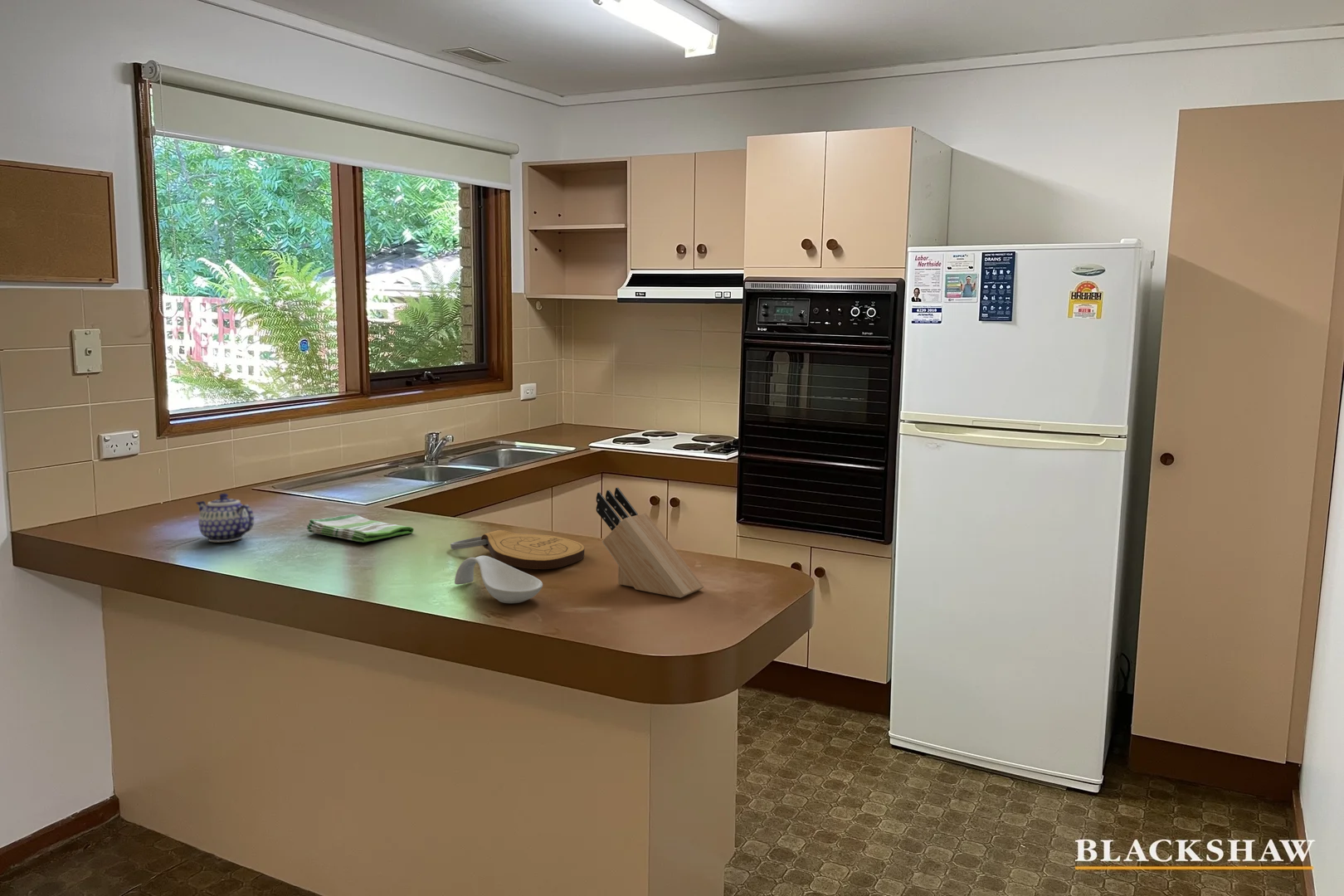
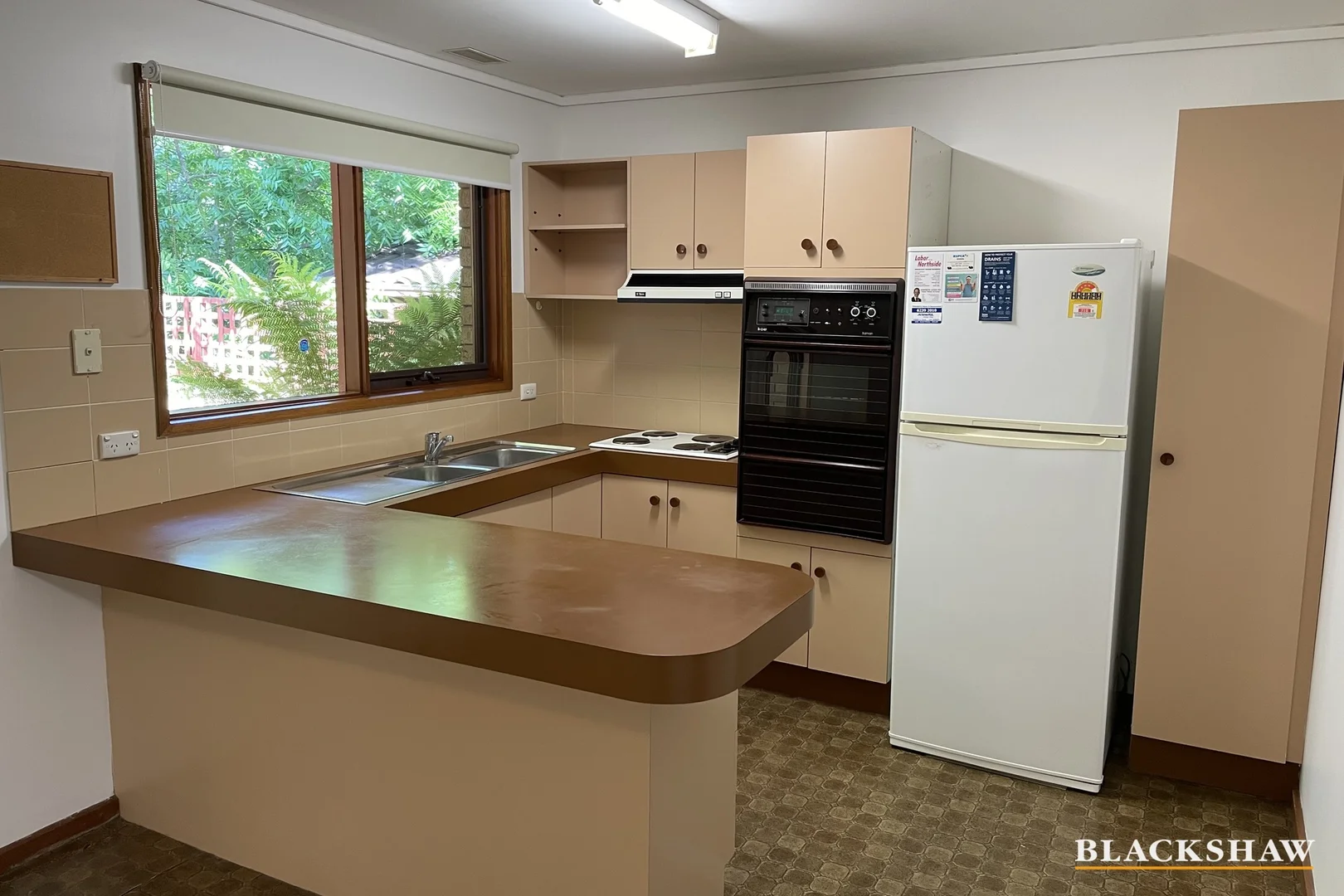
- dish towel [306,513,414,543]
- key chain [450,529,586,570]
- teapot [195,492,255,543]
- knife block [596,487,704,599]
- spoon rest [454,555,543,604]
